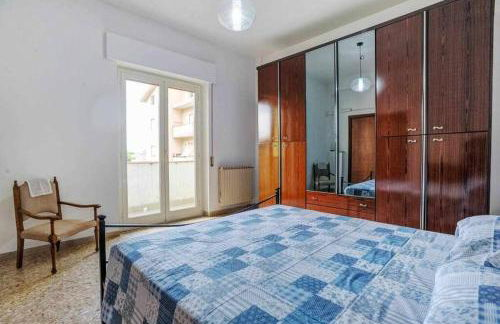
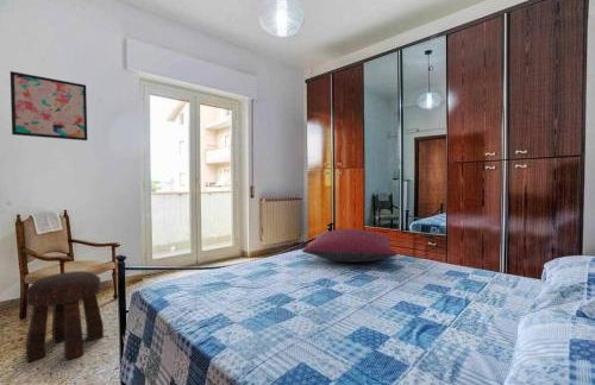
+ stool [25,270,105,362]
+ wall art [10,70,88,141]
+ pillow [301,228,399,264]
